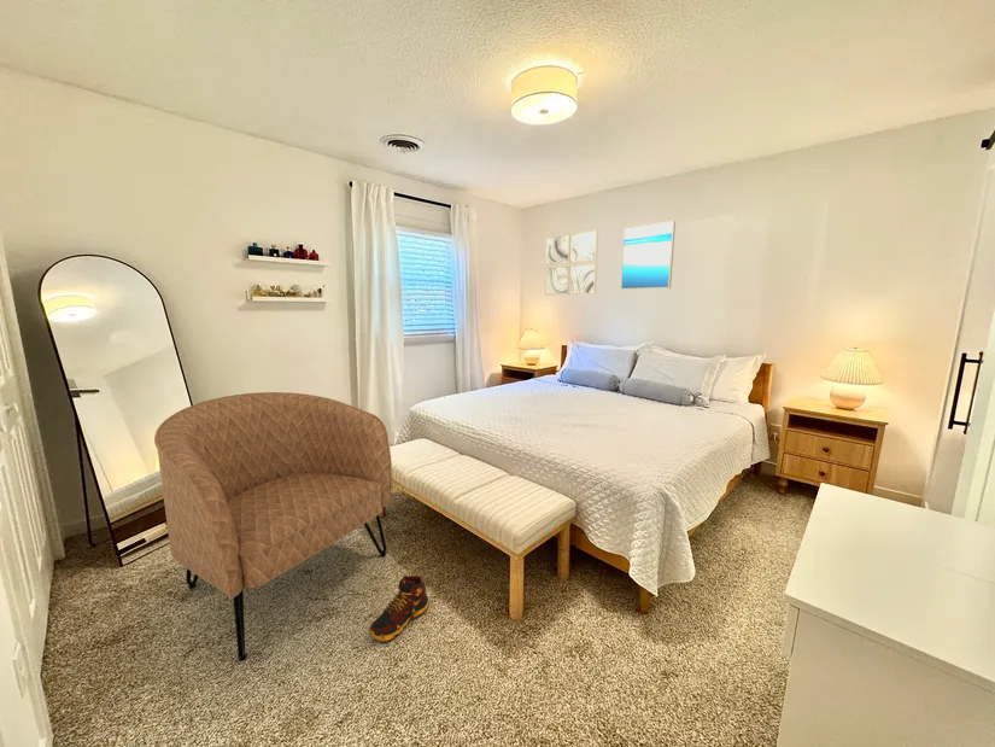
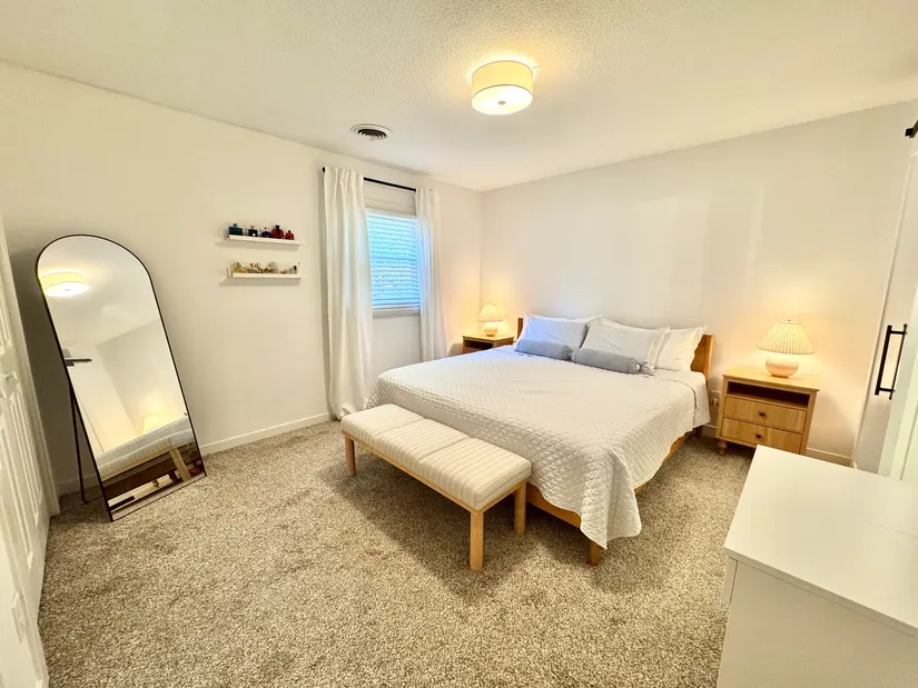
- armchair [153,391,393,663]
- shoe [368,574,431,643]
- wall art [544,228,599,297]
- wall art [620,220,677,291]
